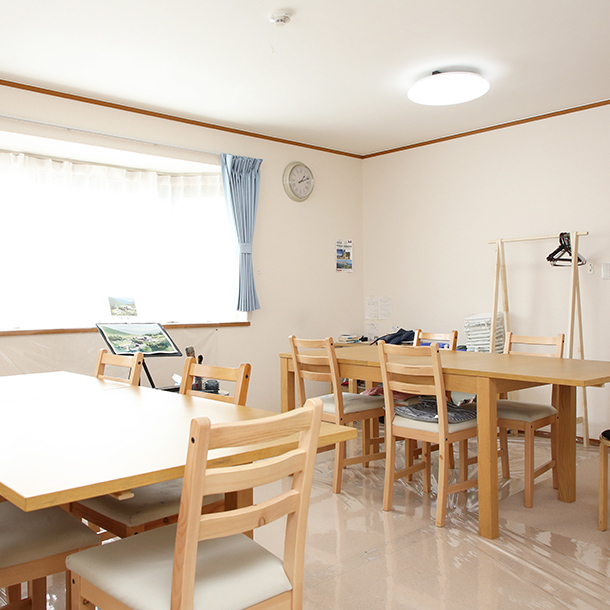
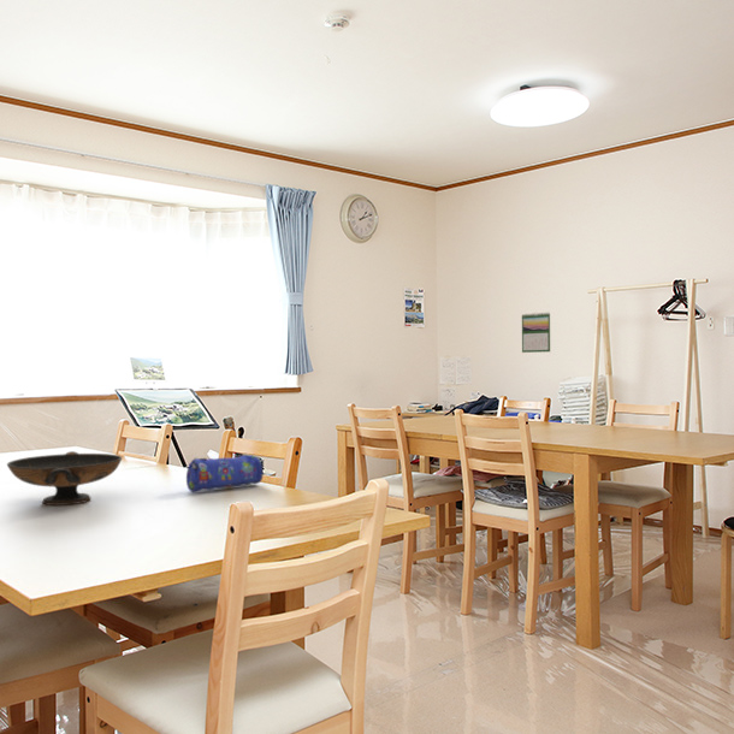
+ pencil case [185,454,264,493]
+ decorative bowl [6,450,124,507]
+ calendar [521,312,551,354]
